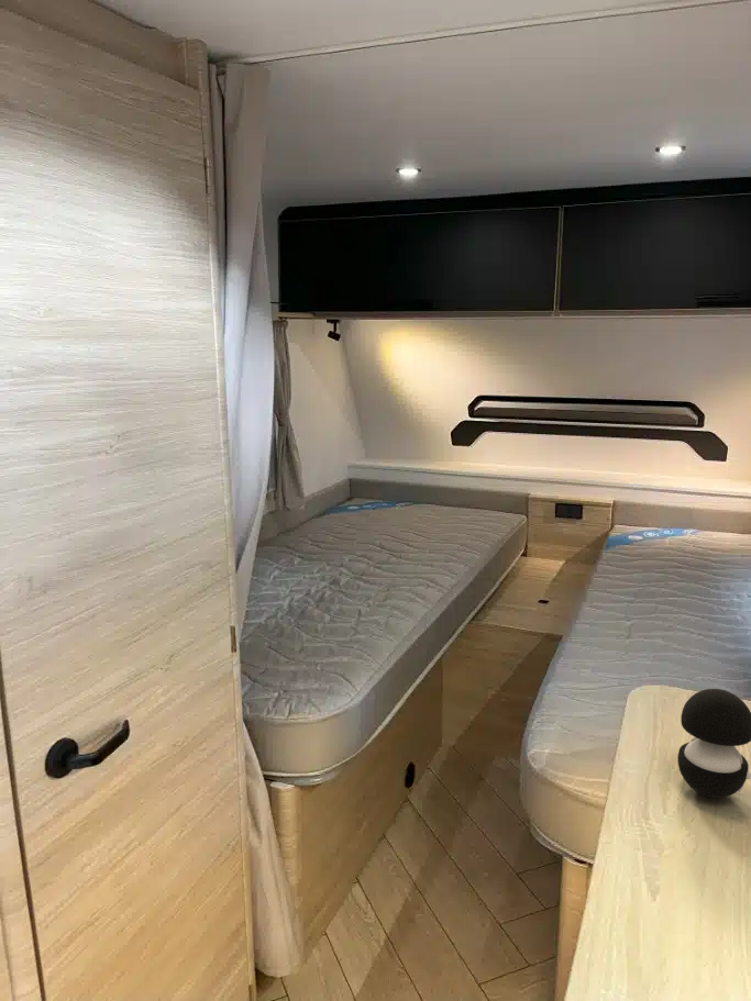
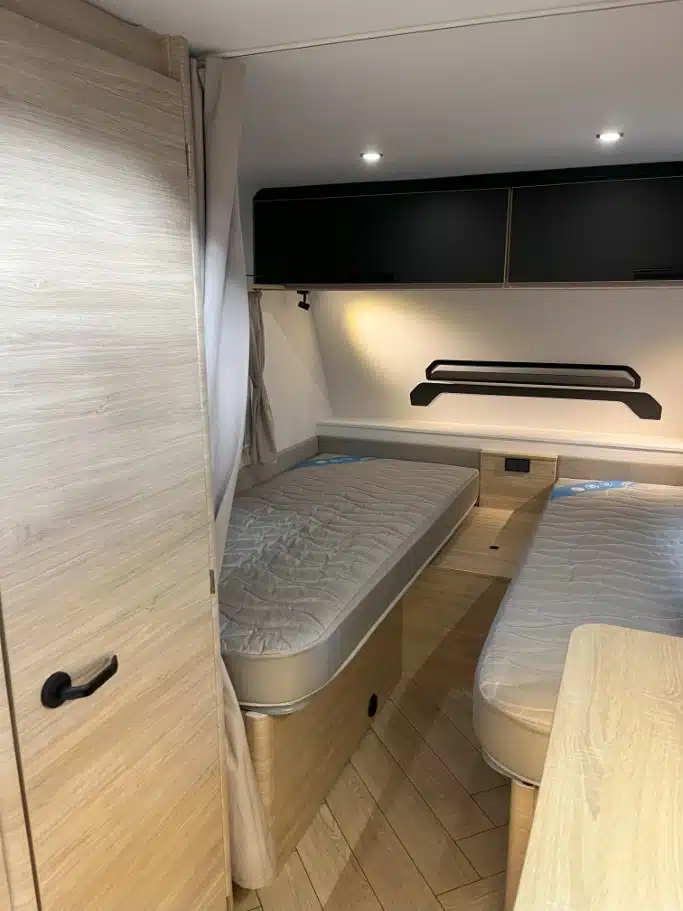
- speaker [676,688,751,799]
